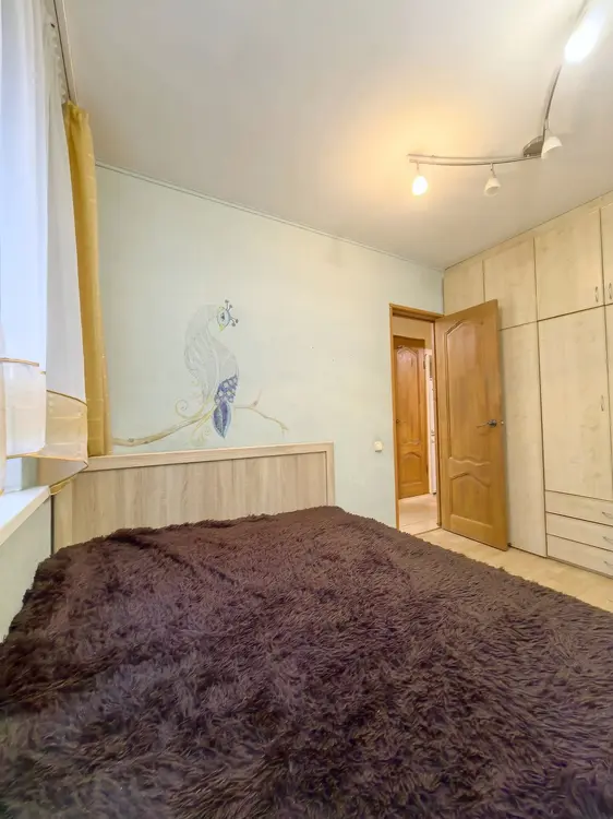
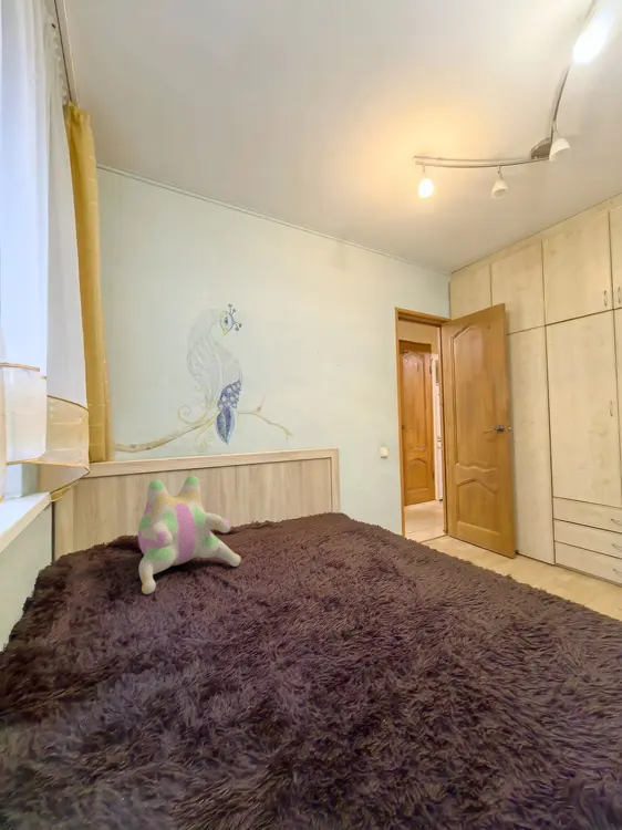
+ plush toy [137,475,242,595]
